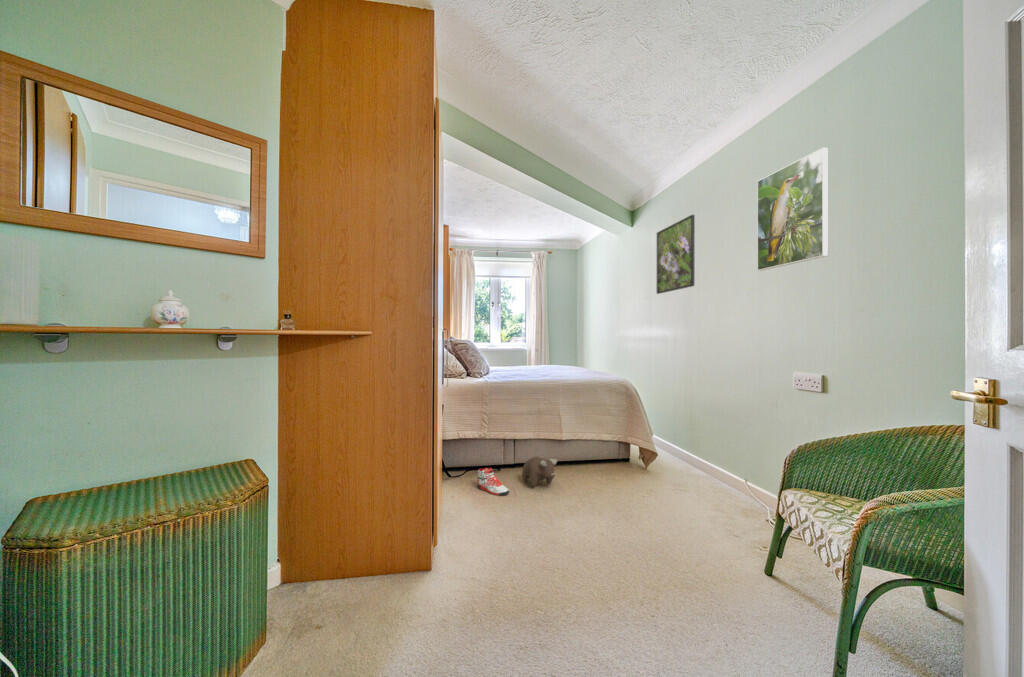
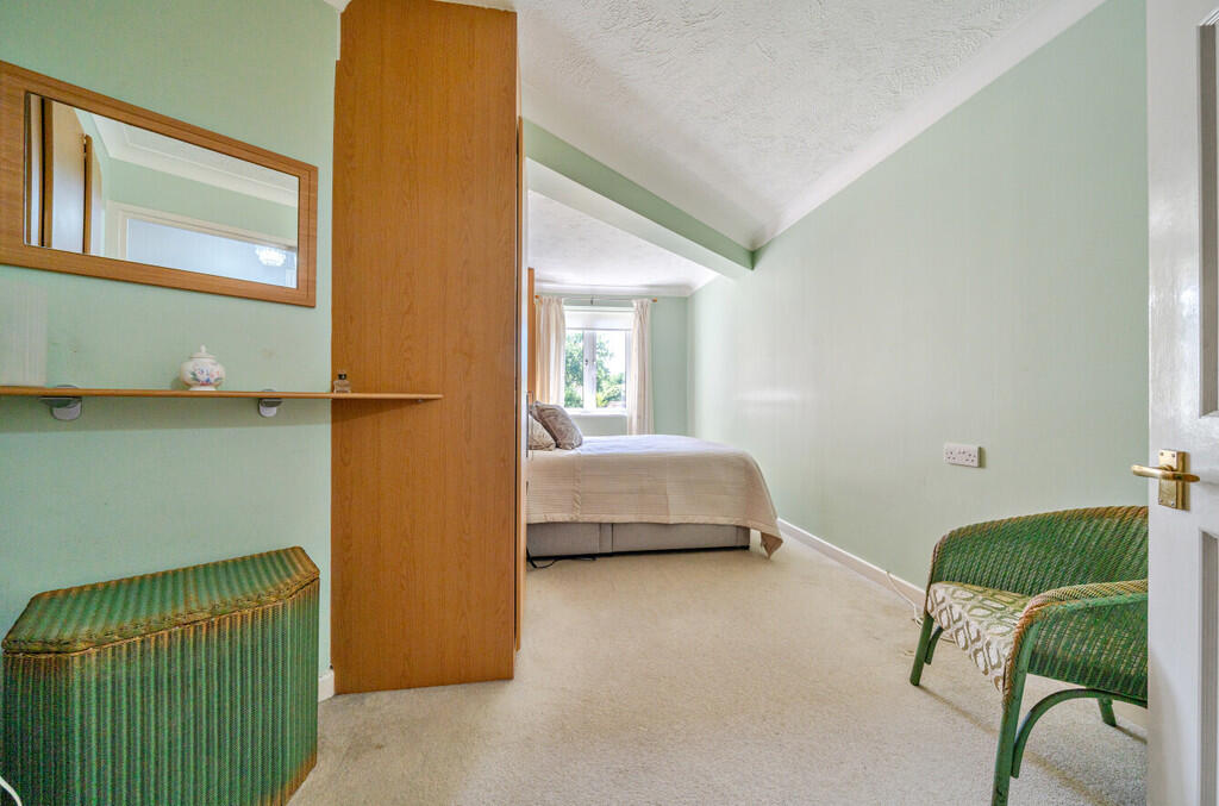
- plush toy [521,456,558,489]
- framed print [656,214,696,295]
- sneaker [476,467,510,496]
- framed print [756,147,829,272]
